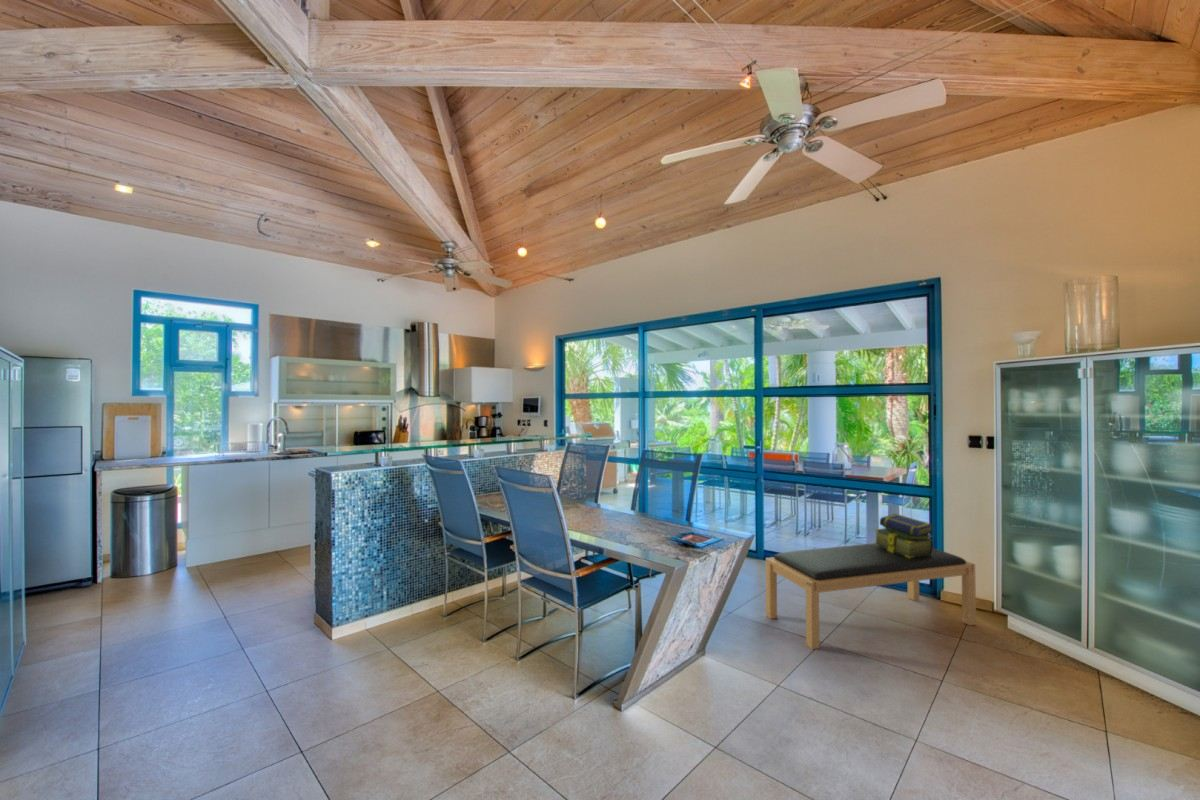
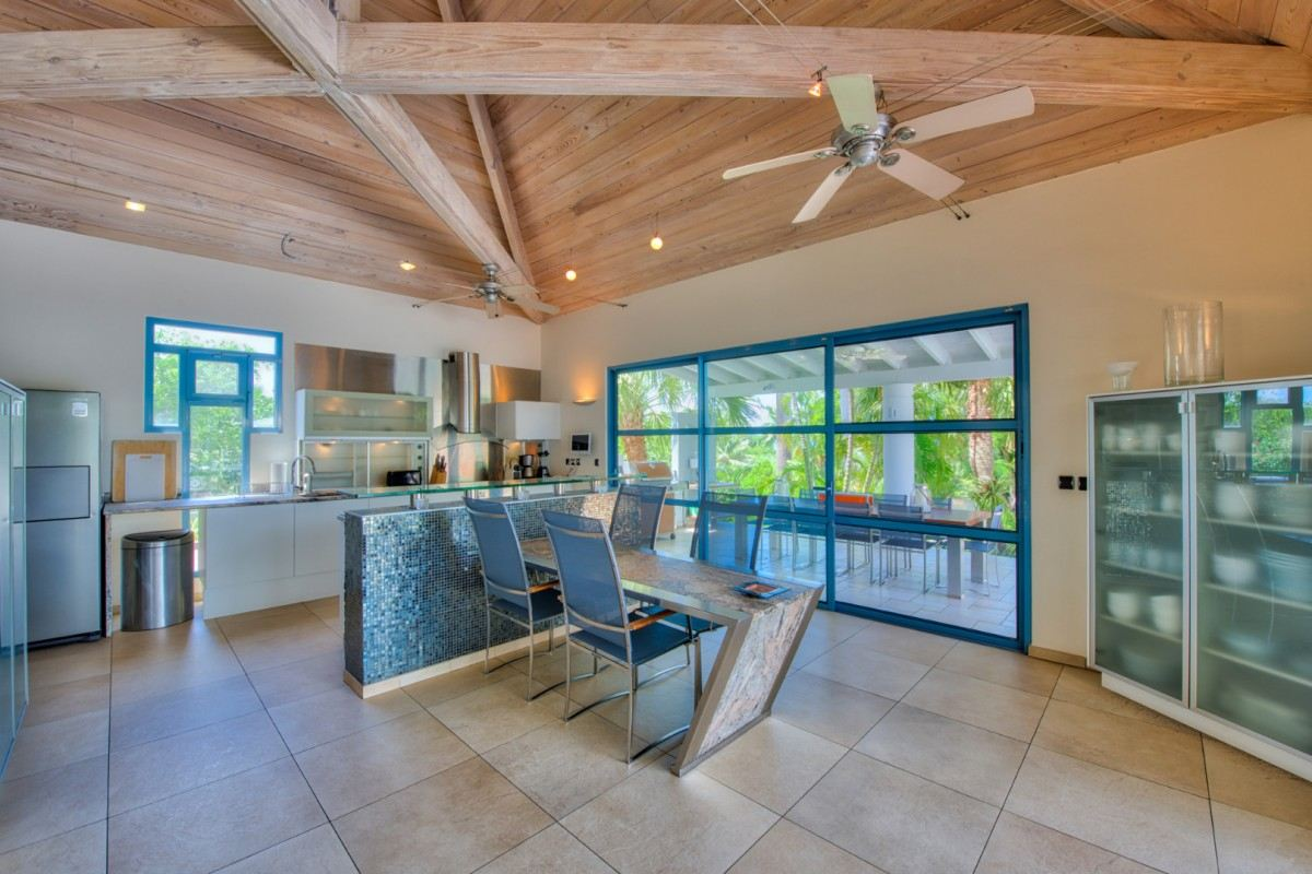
- stack of books [873,513,934,558]
- bench [765,543,977,650]
